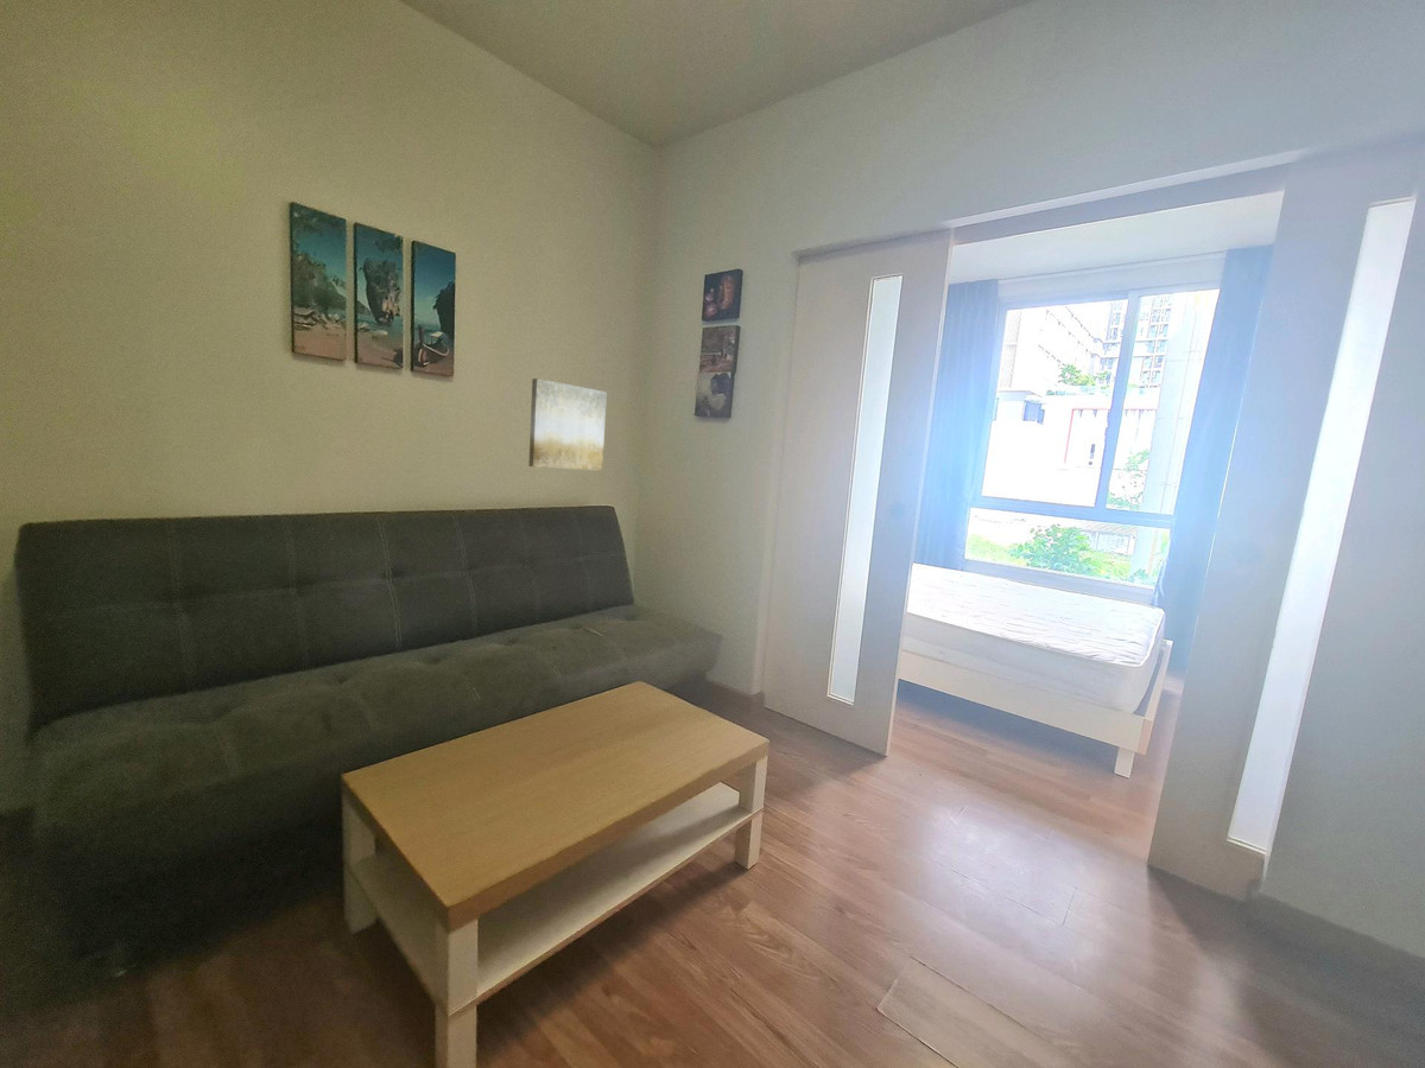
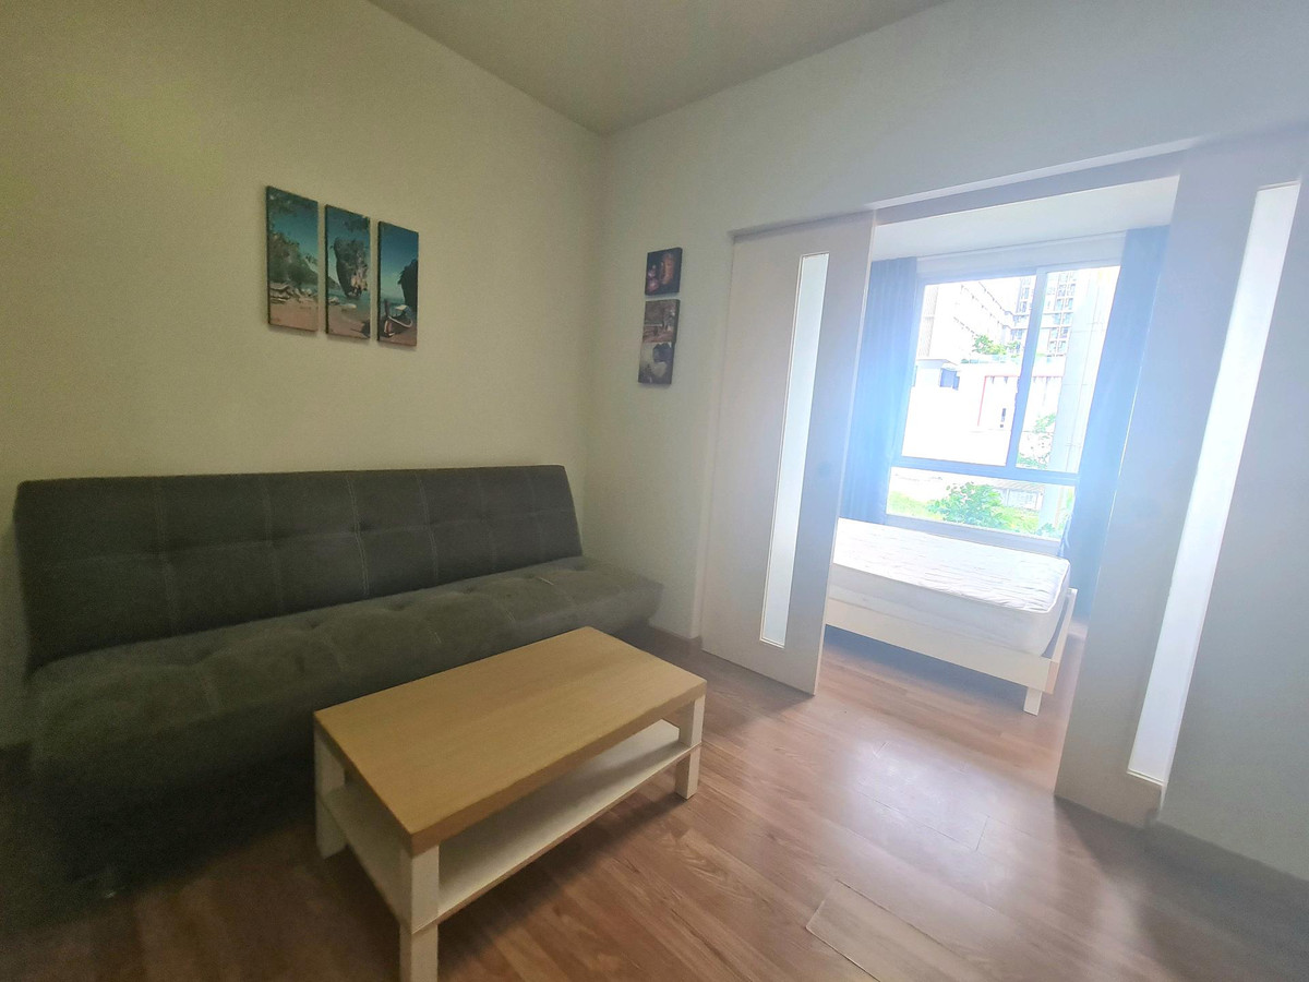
- wall art [527,377,608,472]
